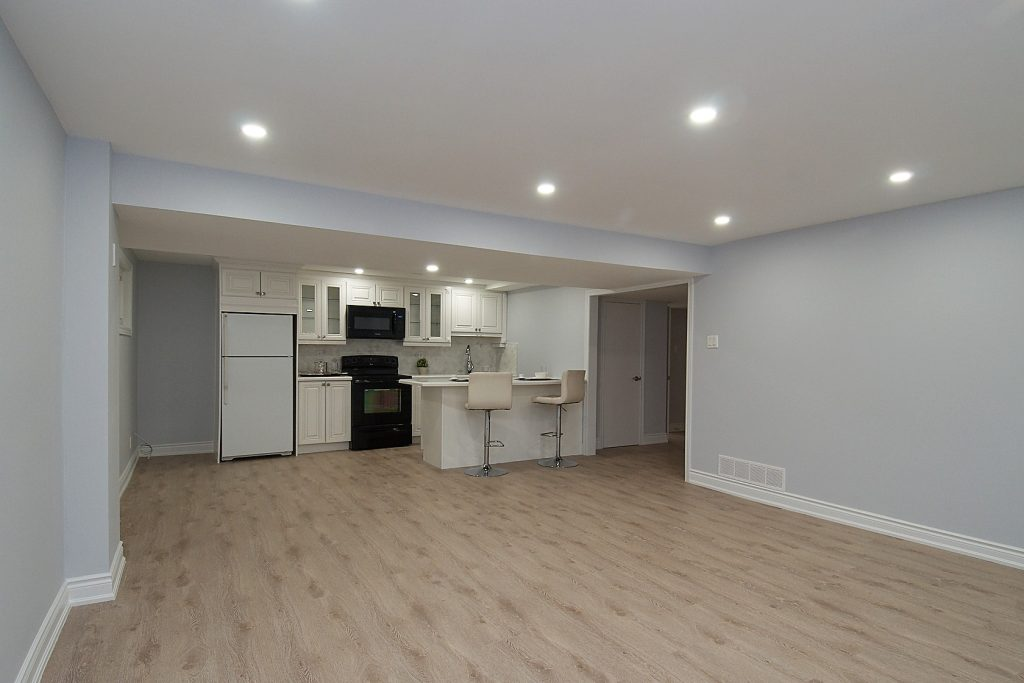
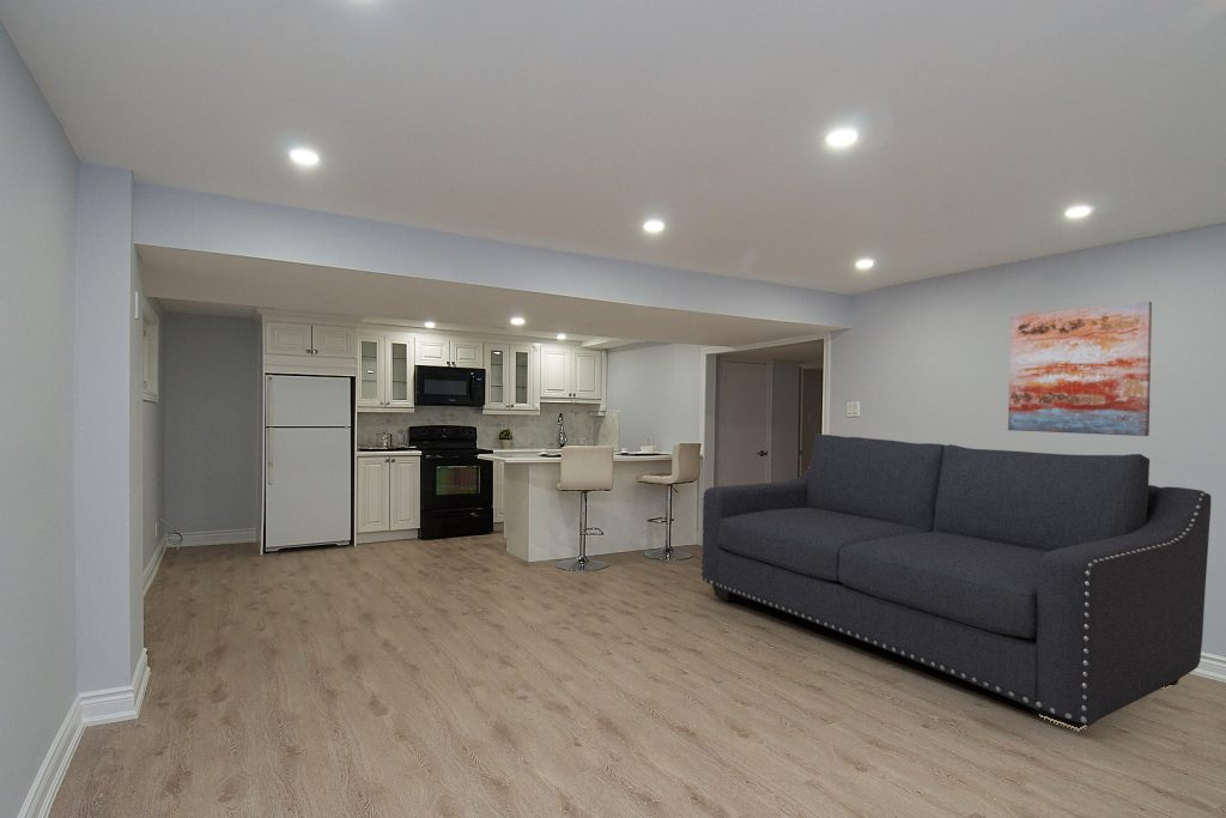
+ sofa [700,432,1213,728]
+ wall art [1007,301,1153,437]
